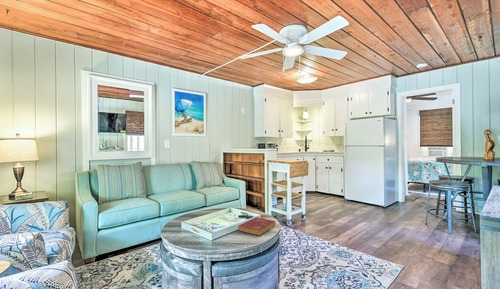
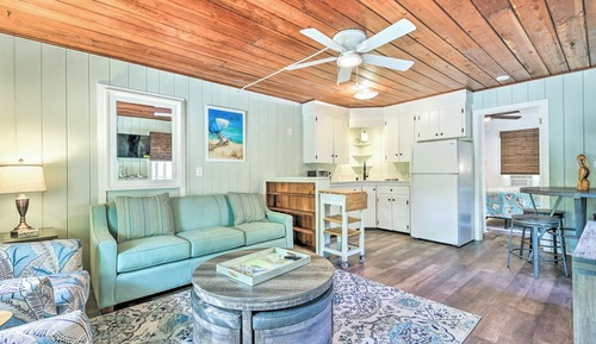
- book [237,216,277,236]
